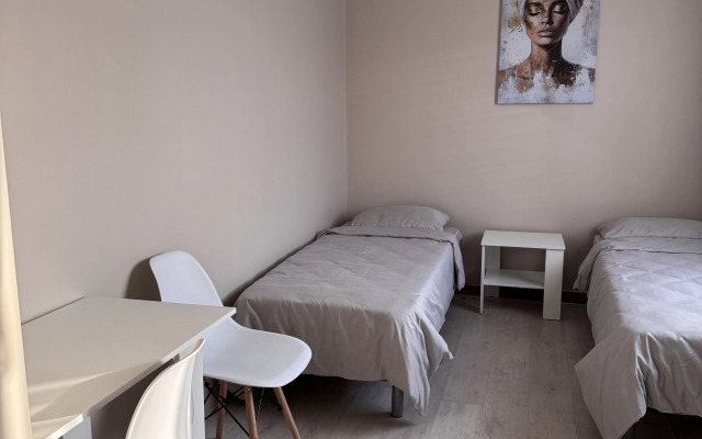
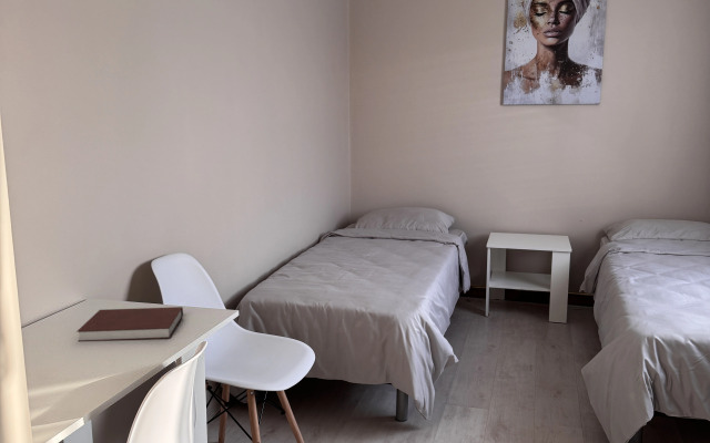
+ notebook [75,306,184,342]
